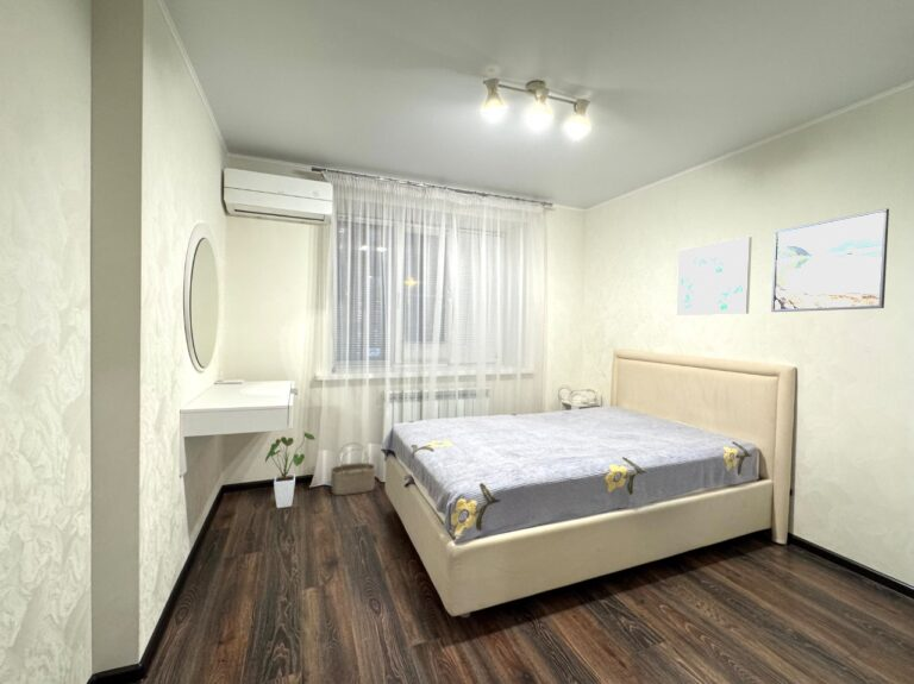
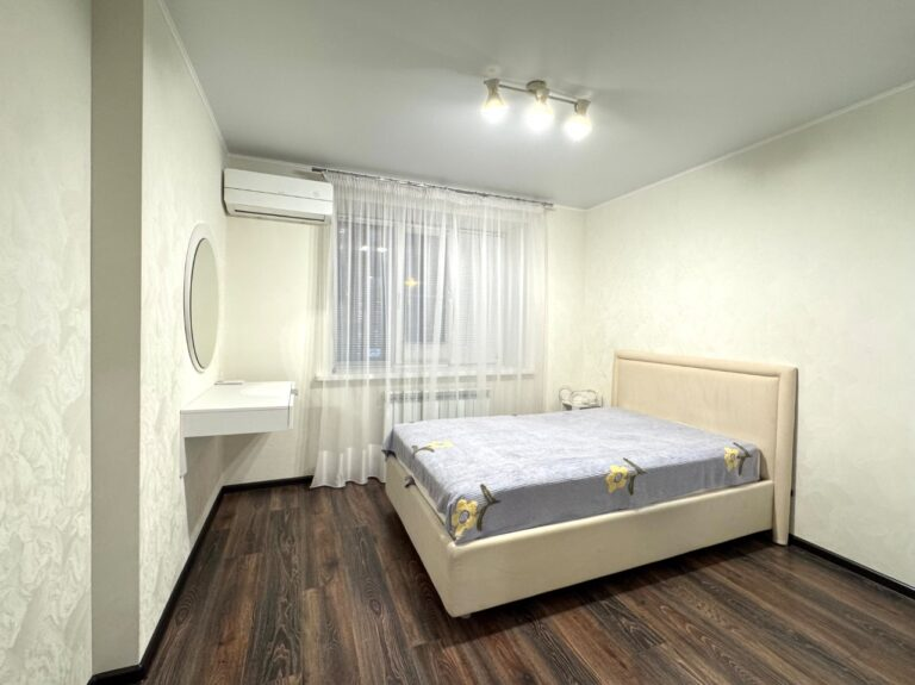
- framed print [770,207,890,313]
- wicker basket [330,441,377,496]
- house plant [264,432,317,509]
- wall art [675,236,753,316]
